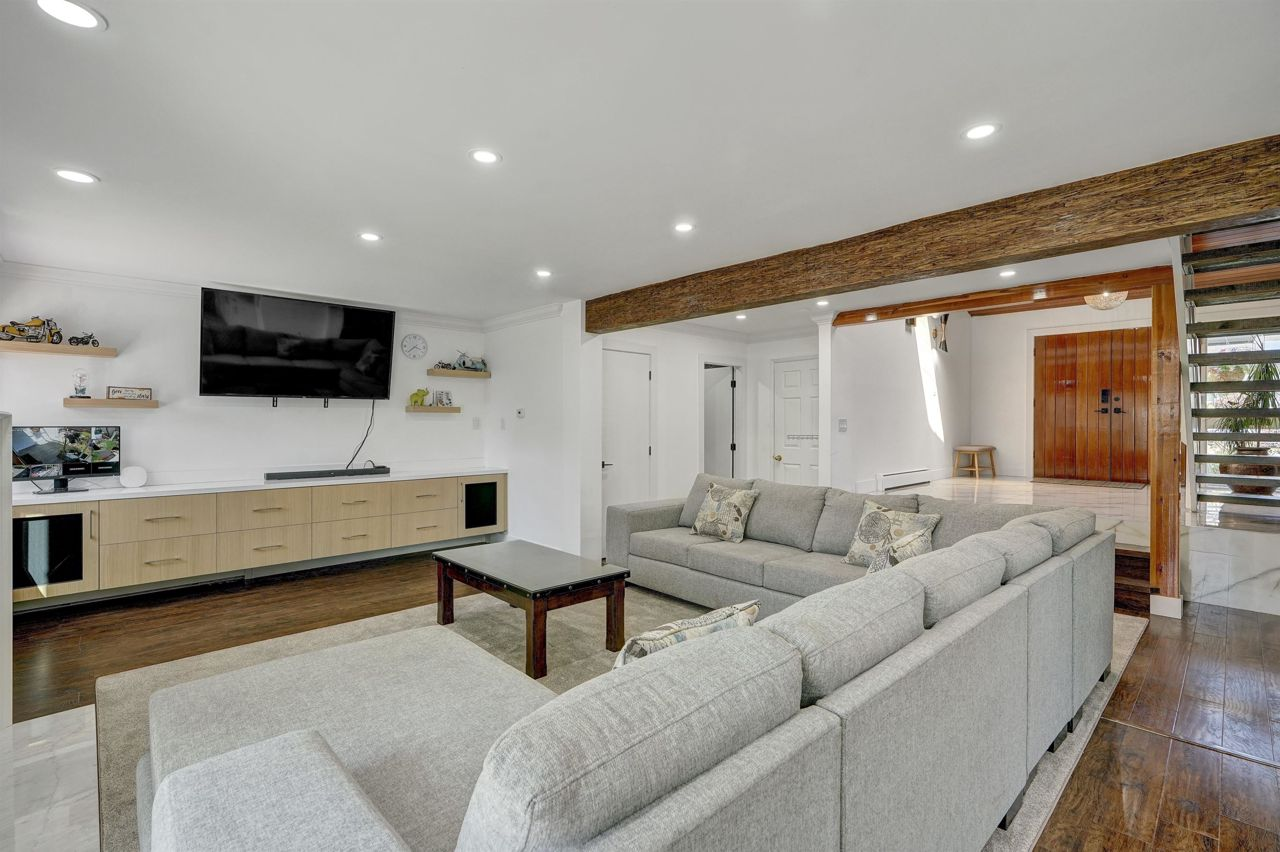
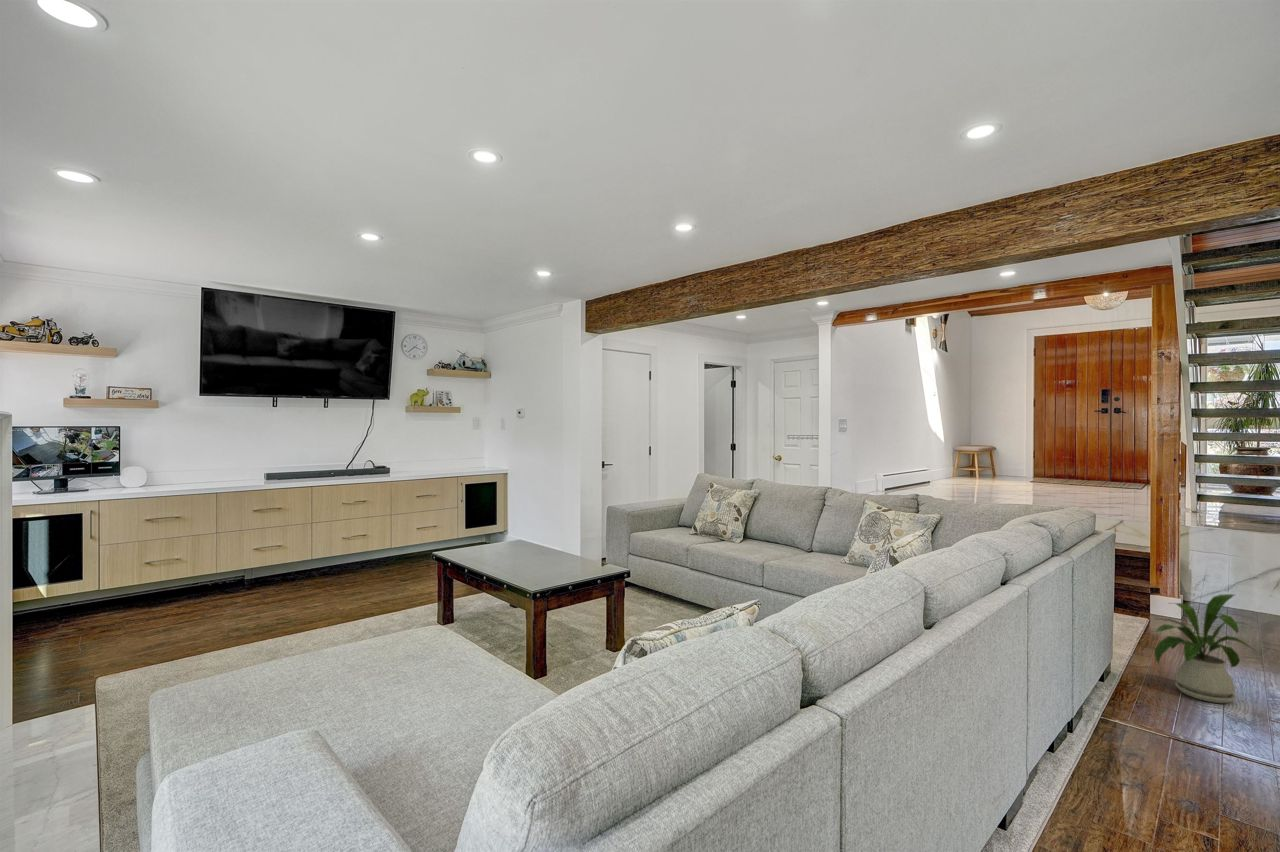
+ house plant [1152,593,1258,704]
